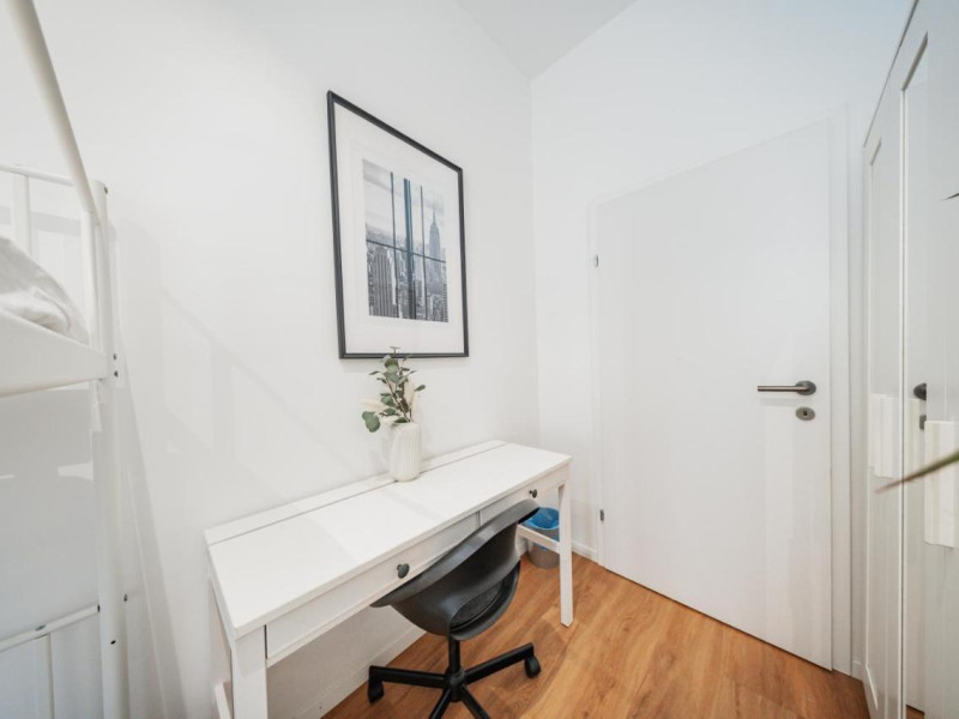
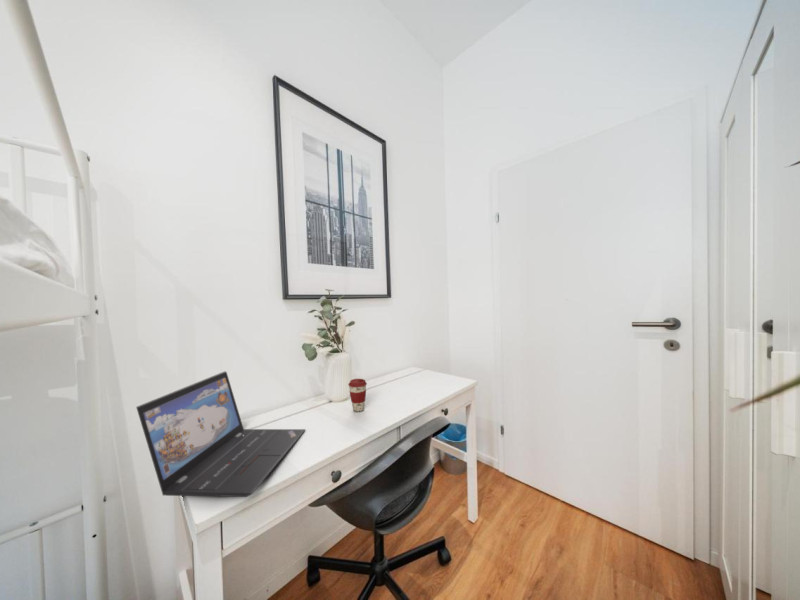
+ laptop [135,370,306,498]
+ coffee cup [347,378,368,413]
